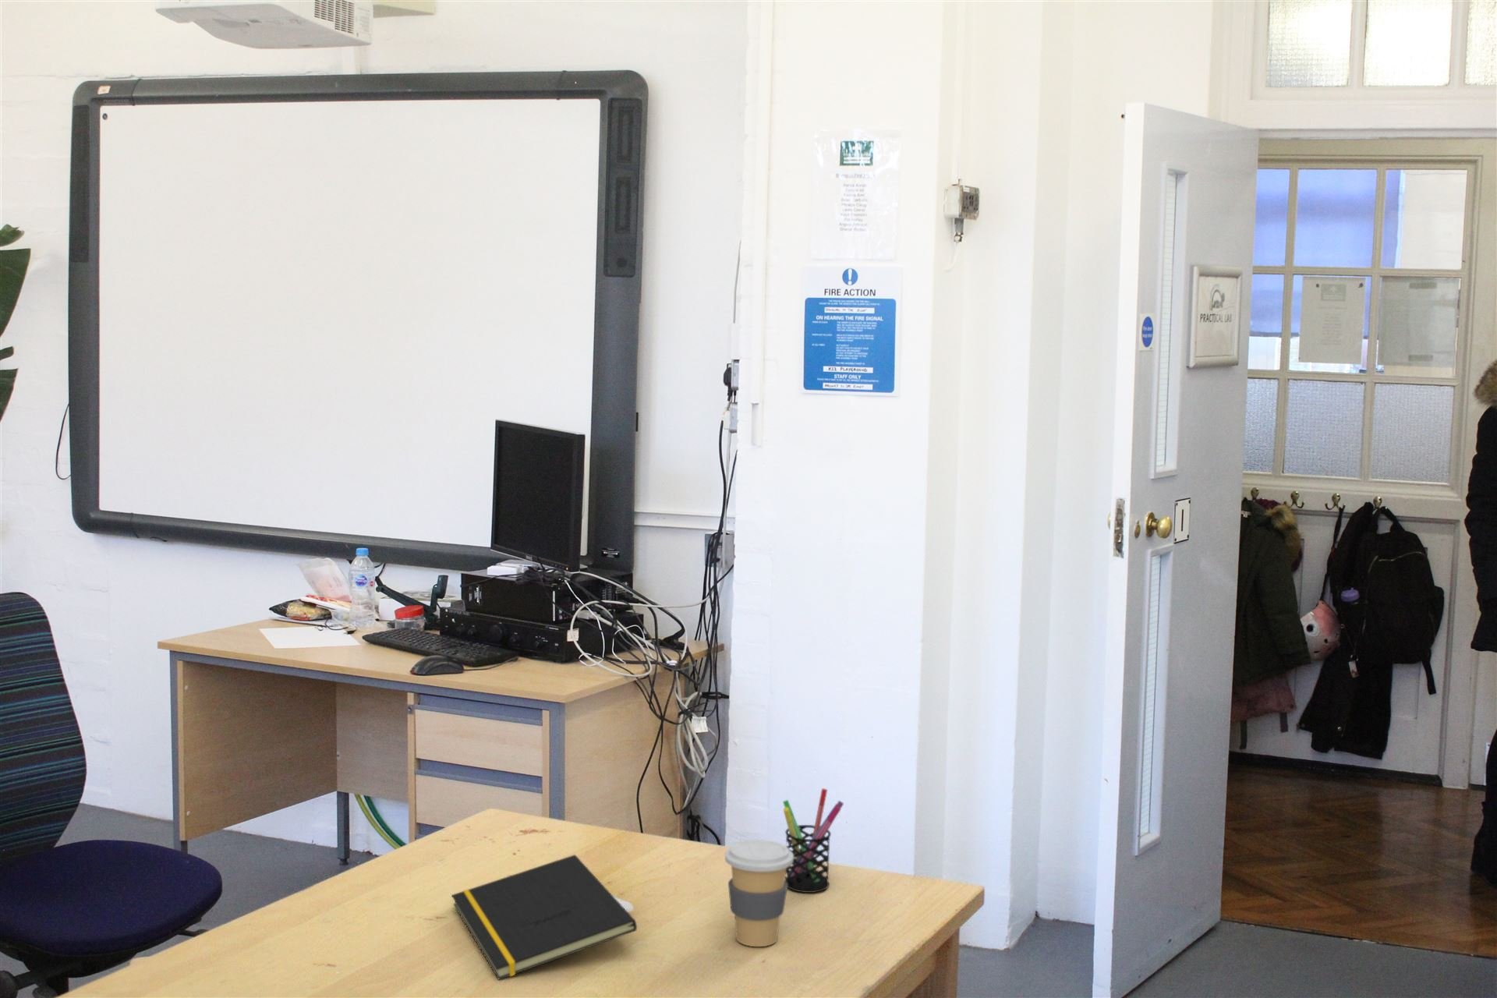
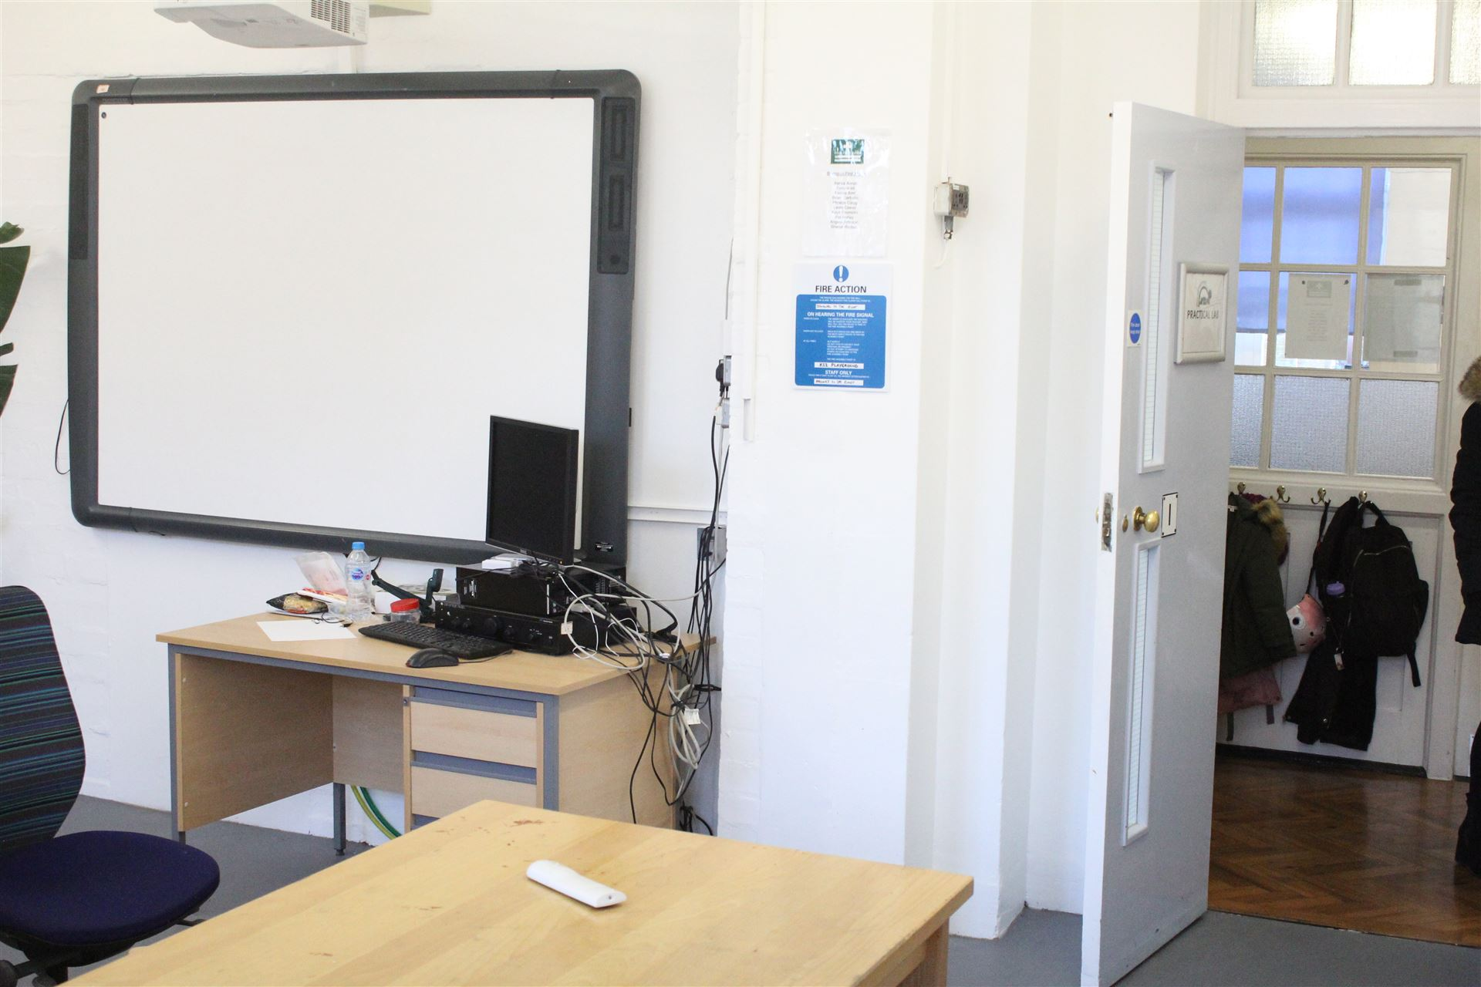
- coffee cup [724,839,794,948]
- notepad [451,853,638,981]
- pen holder [782,787,844,893]
